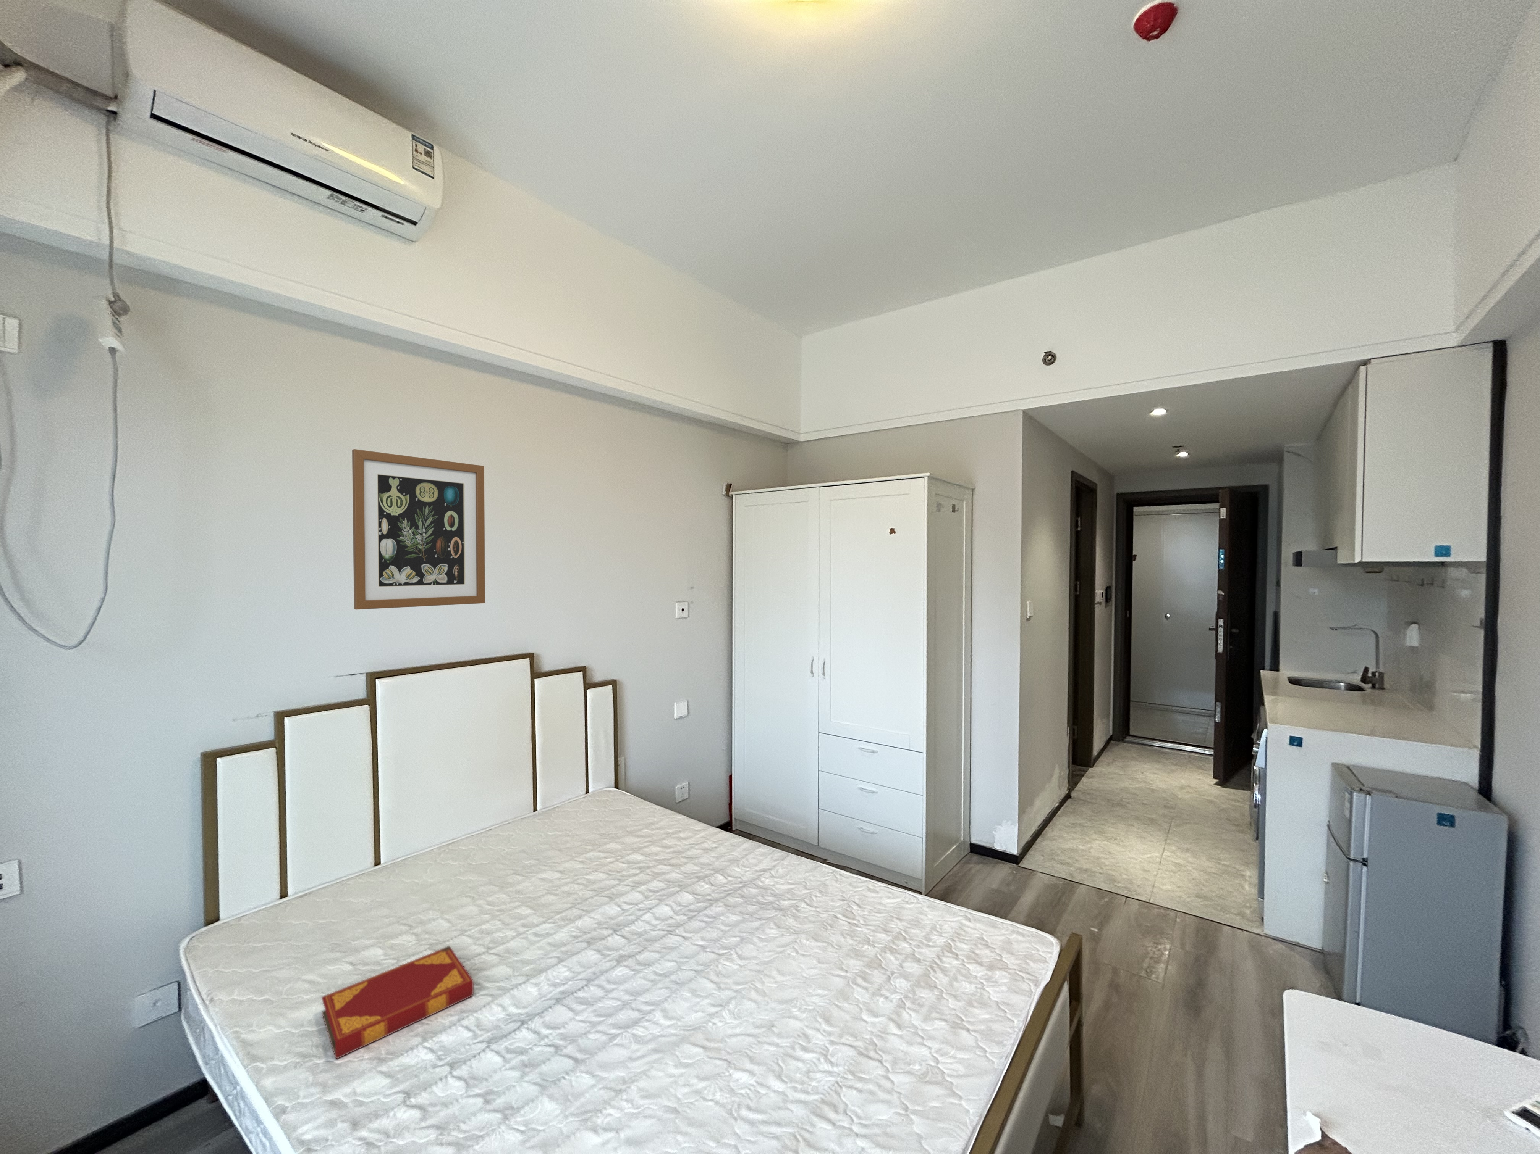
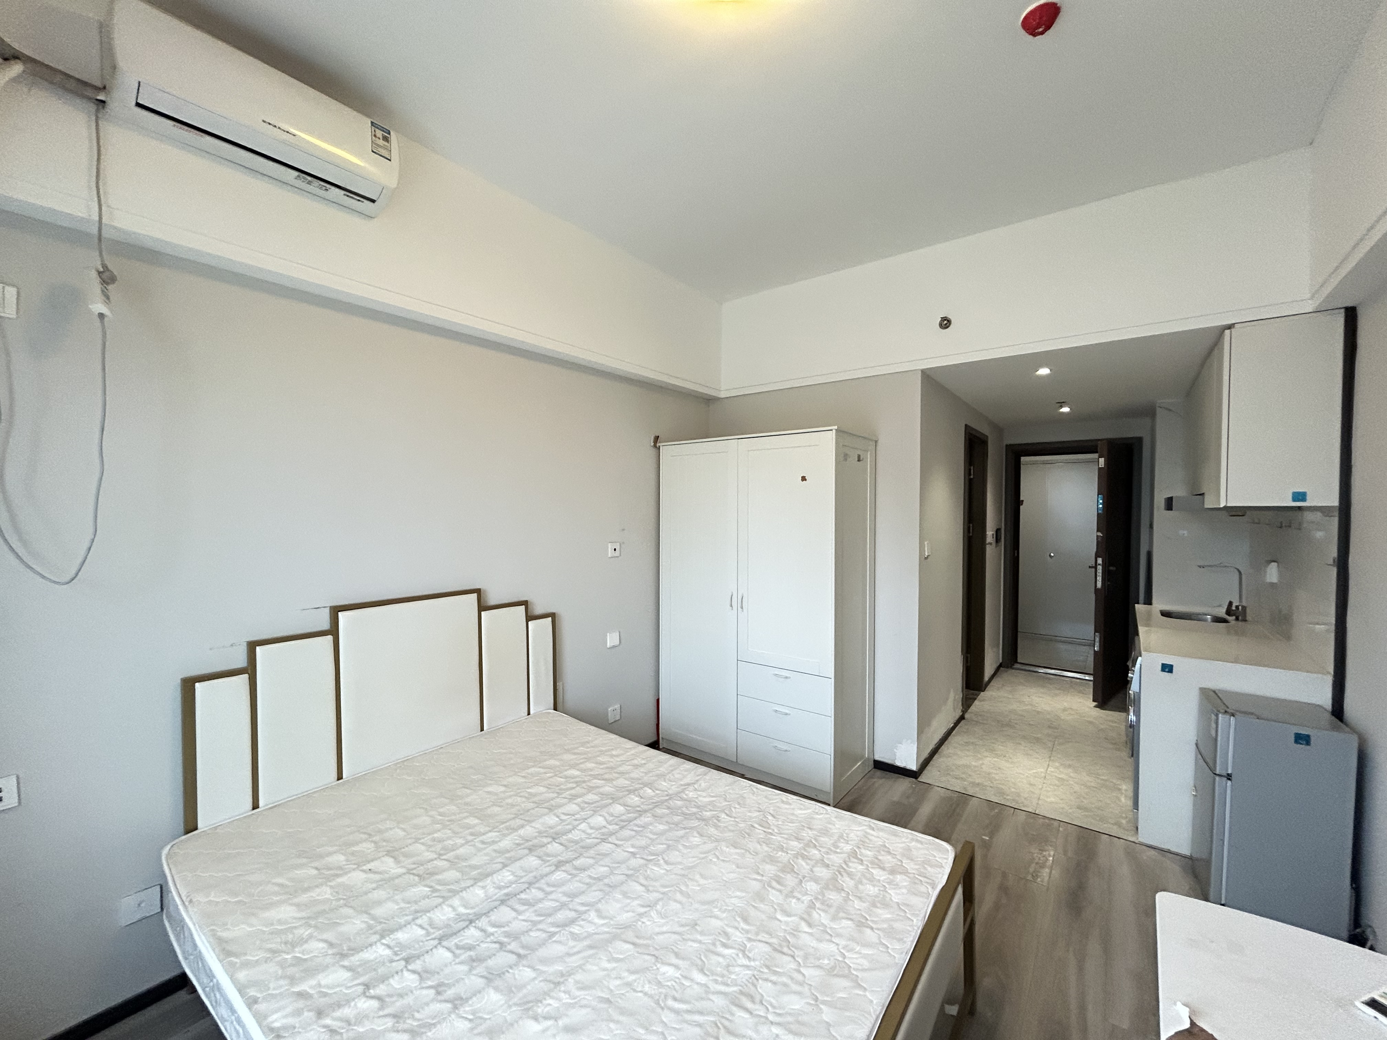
- wall art [352,449,485,610]
- hardback book [321,946,474,1059]
